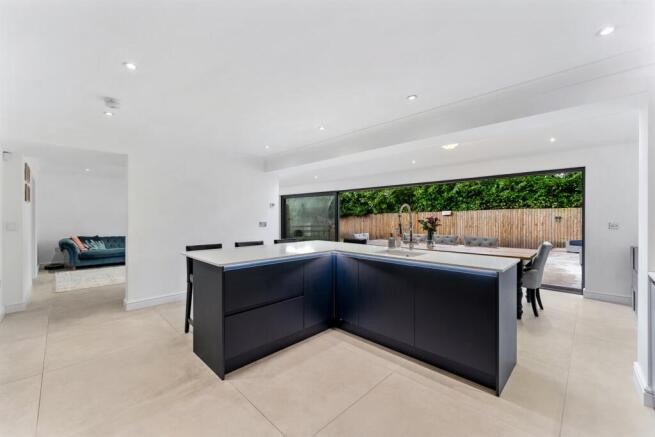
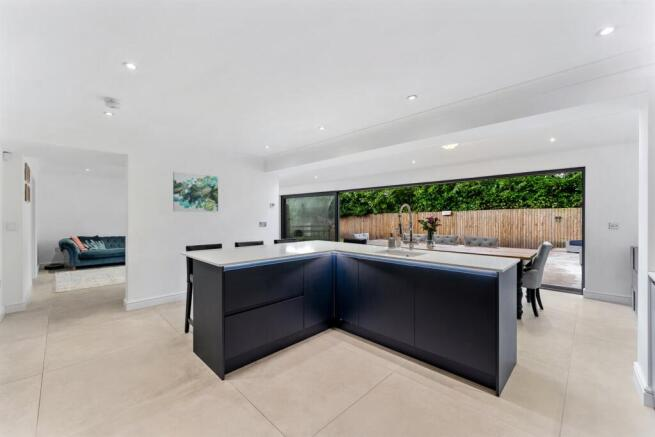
+ wall art [172,171,219,213]
